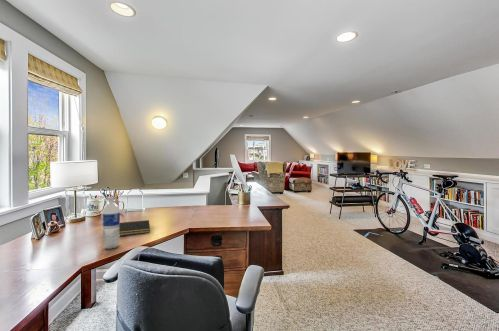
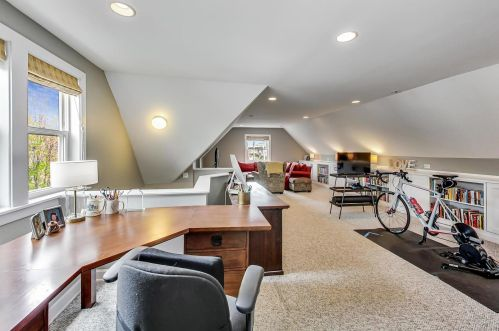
- notepad [119,219,151,237]
- water bottle [102,196,121,250]
